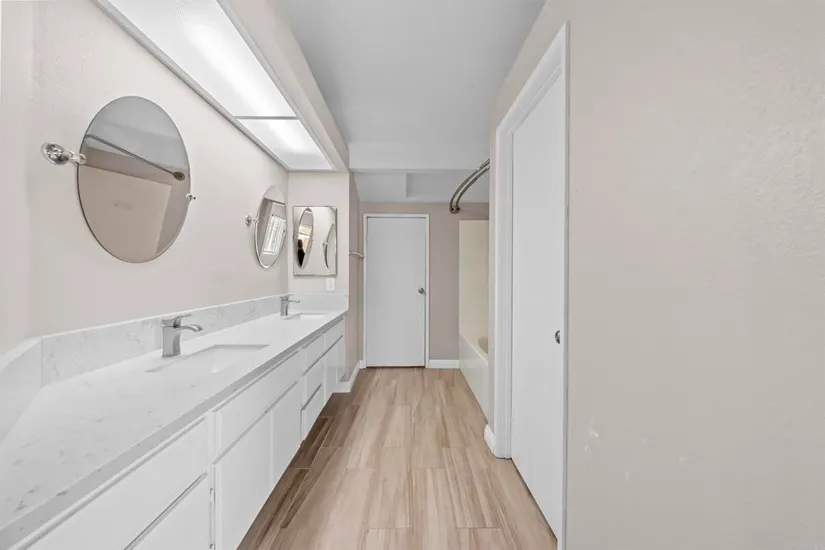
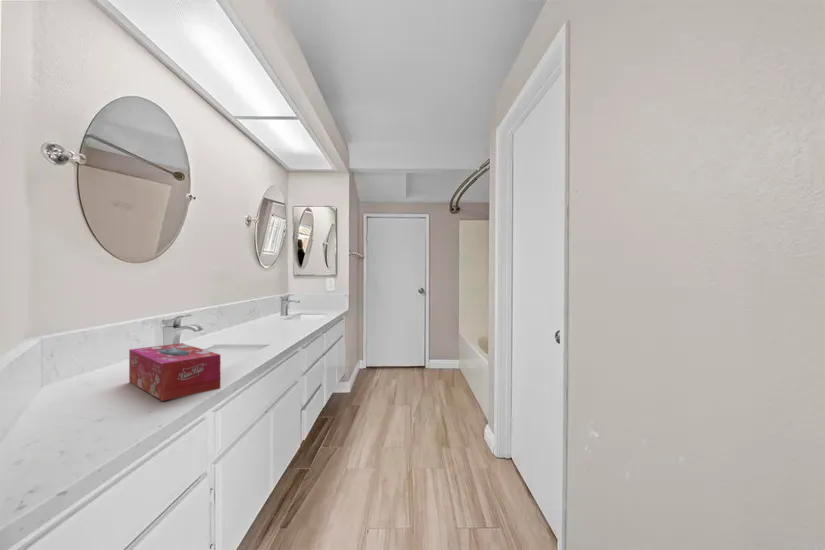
+ tissue box [128,342,221,402]
